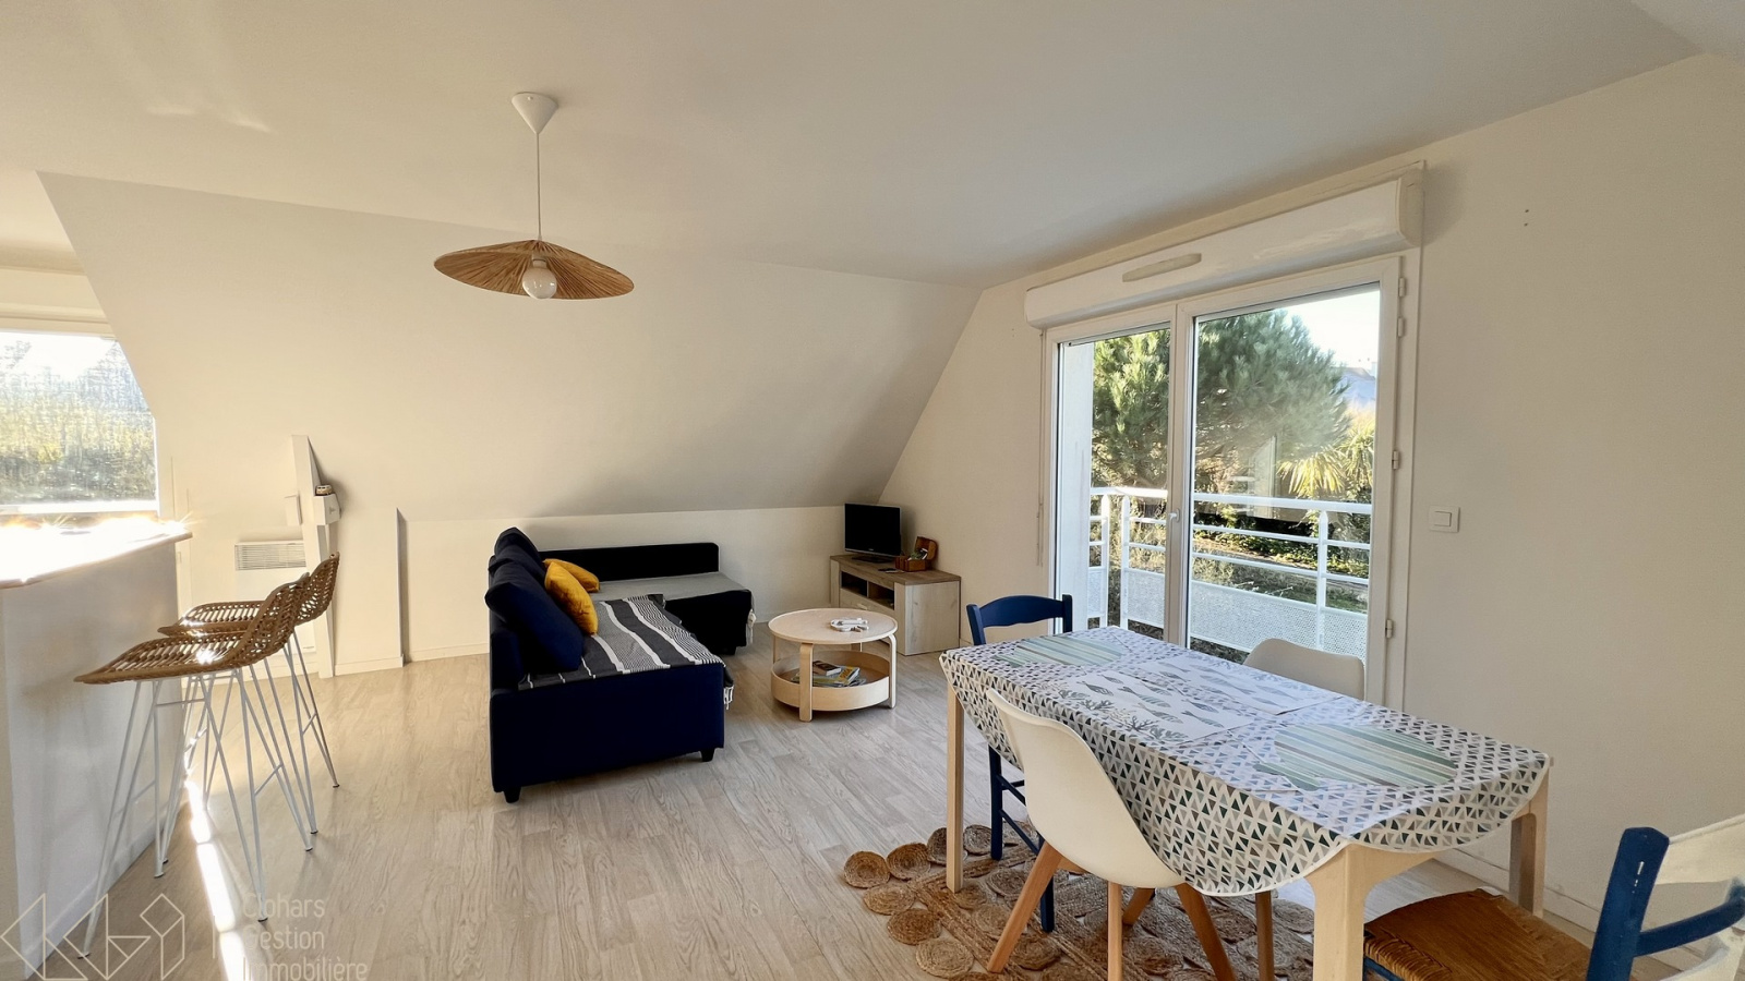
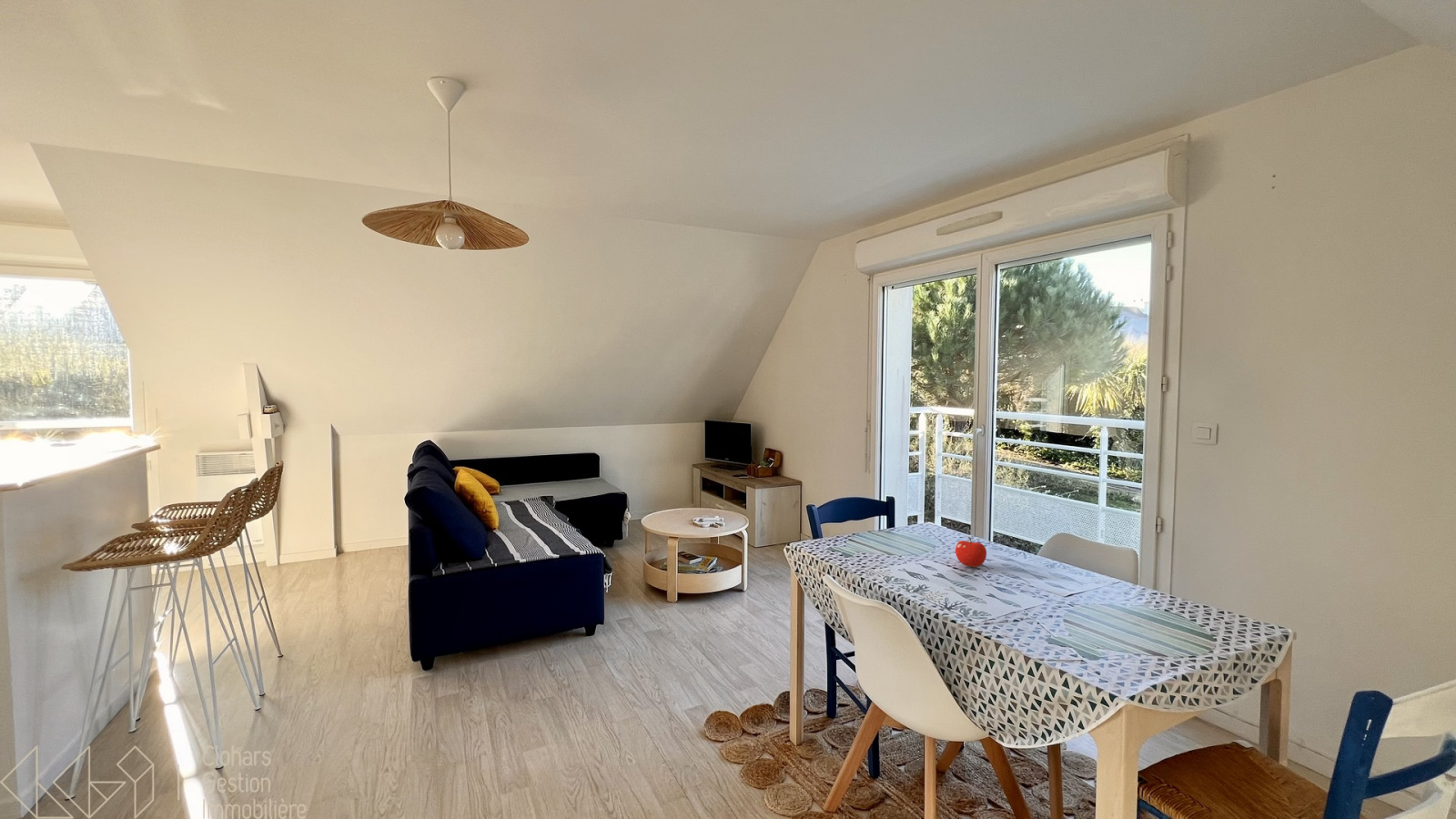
+ fruit [955,536,987,568]
